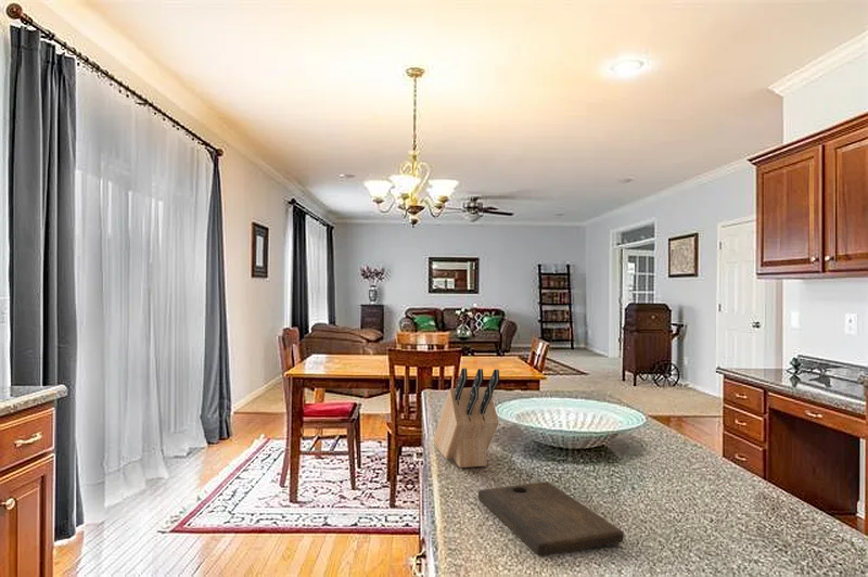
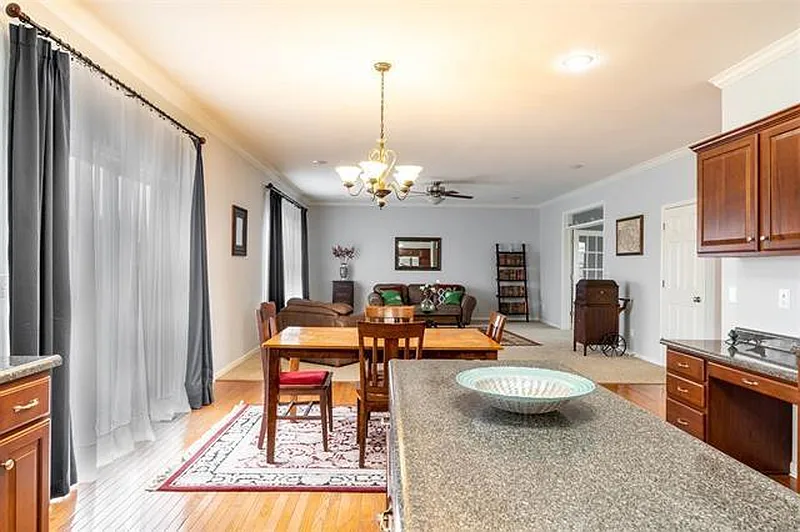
- knife block [433,367,500,469]
- cutting board [477,480,625,556]
